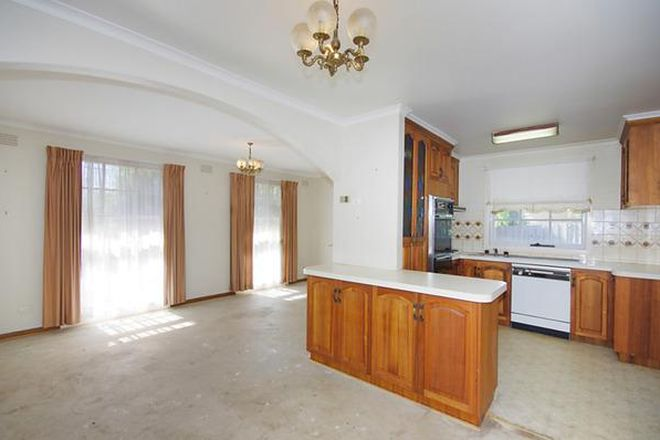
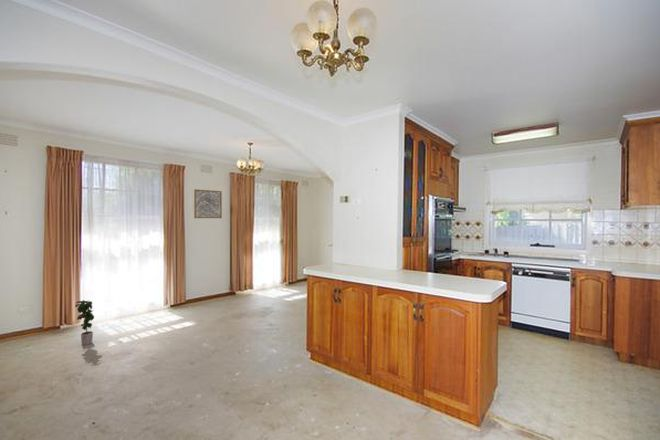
+ potted plant [74,299,95,346]
+ wall art [193,188,223,219]
